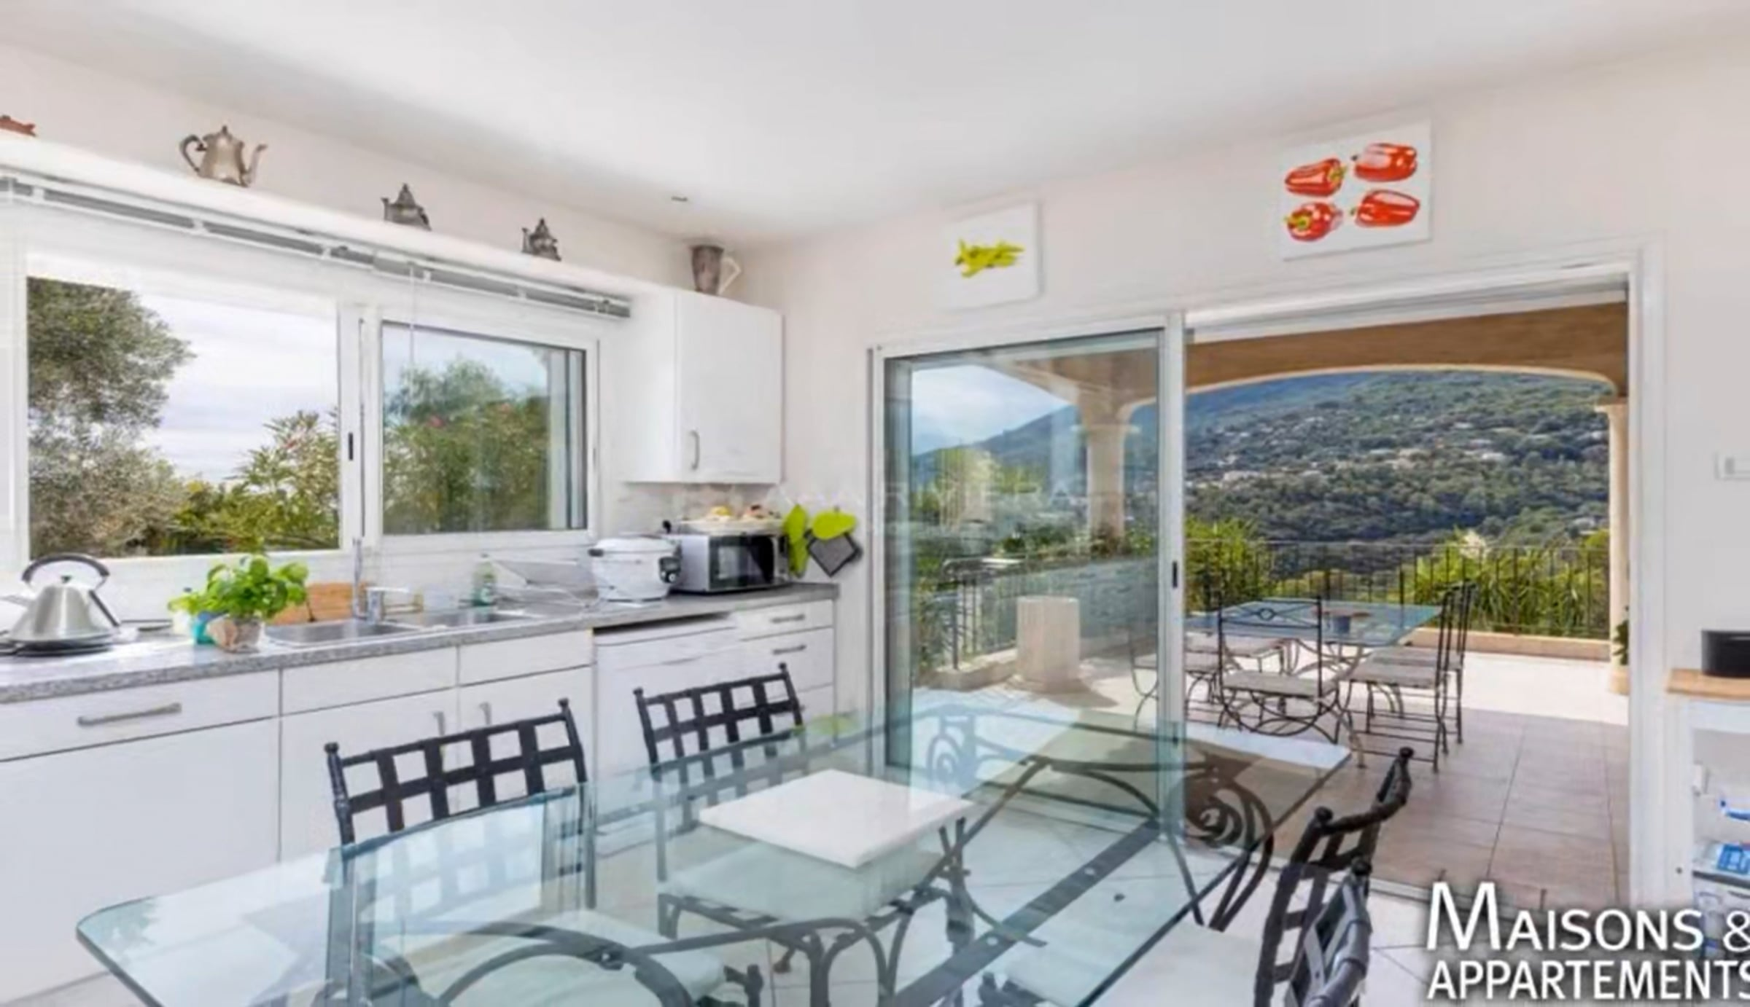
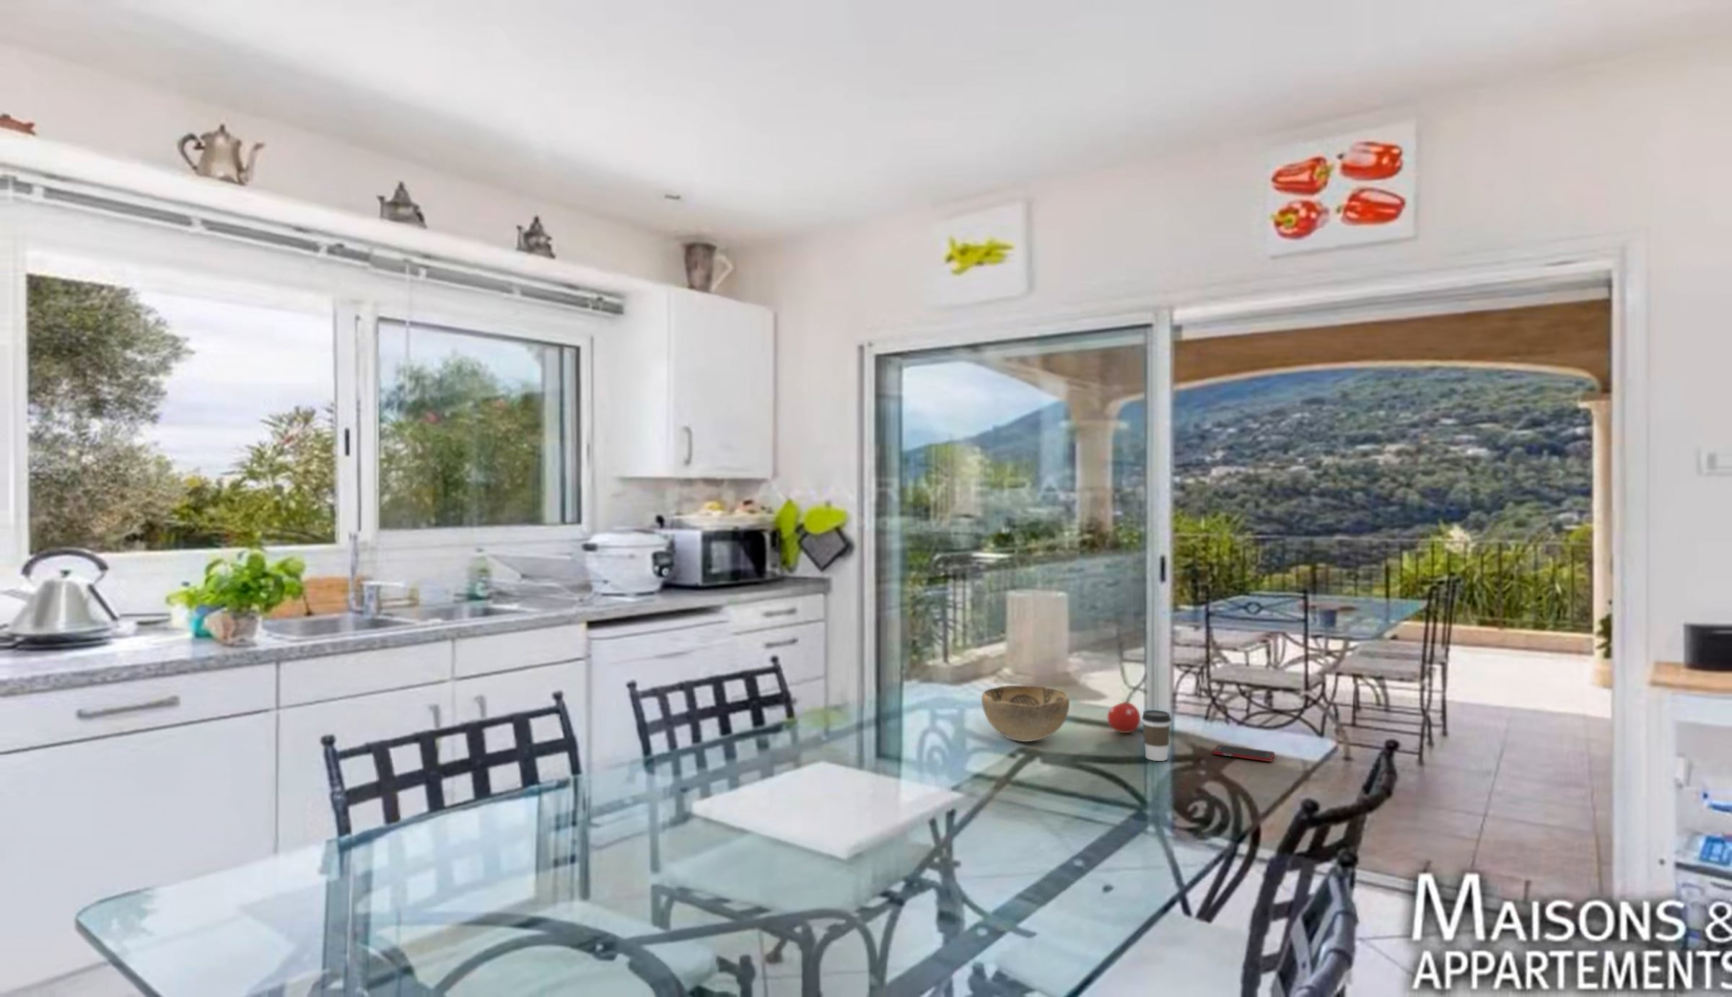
+ fruit [1107,698,1141,734]
+ decorative bowl [980,684,1071,742]
+ cell phone [1212,744,1276,763]
+ coffee cup [1141,709,1172,761]
